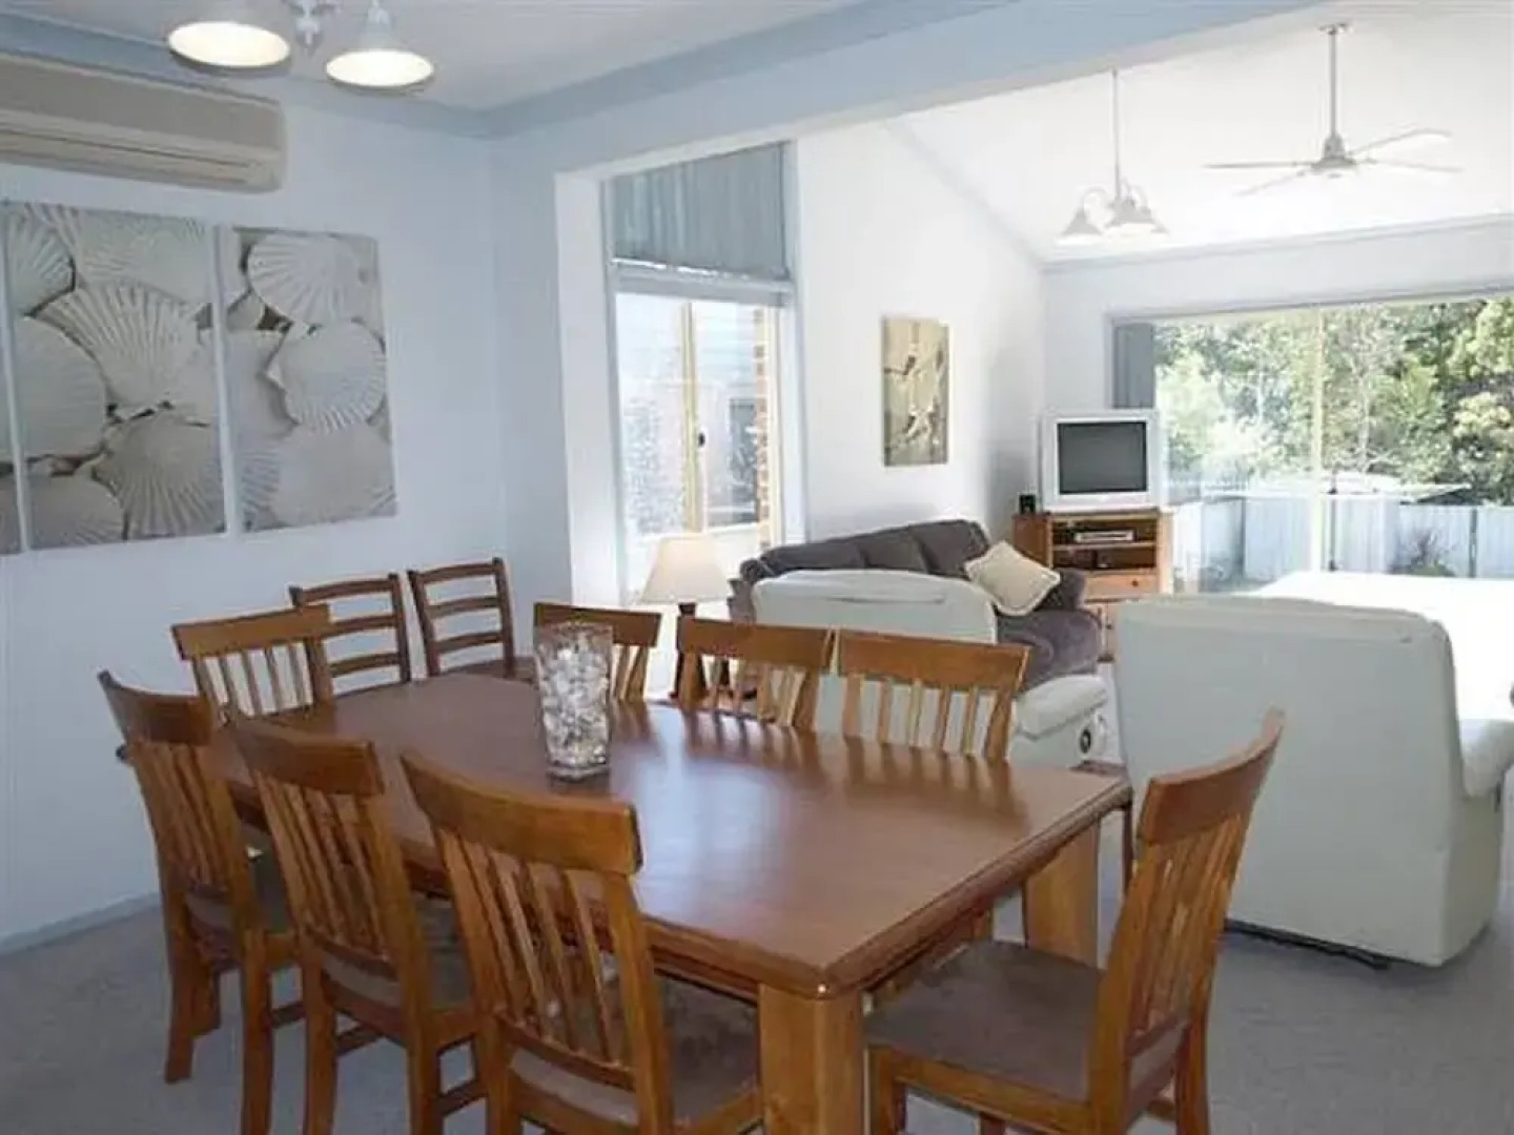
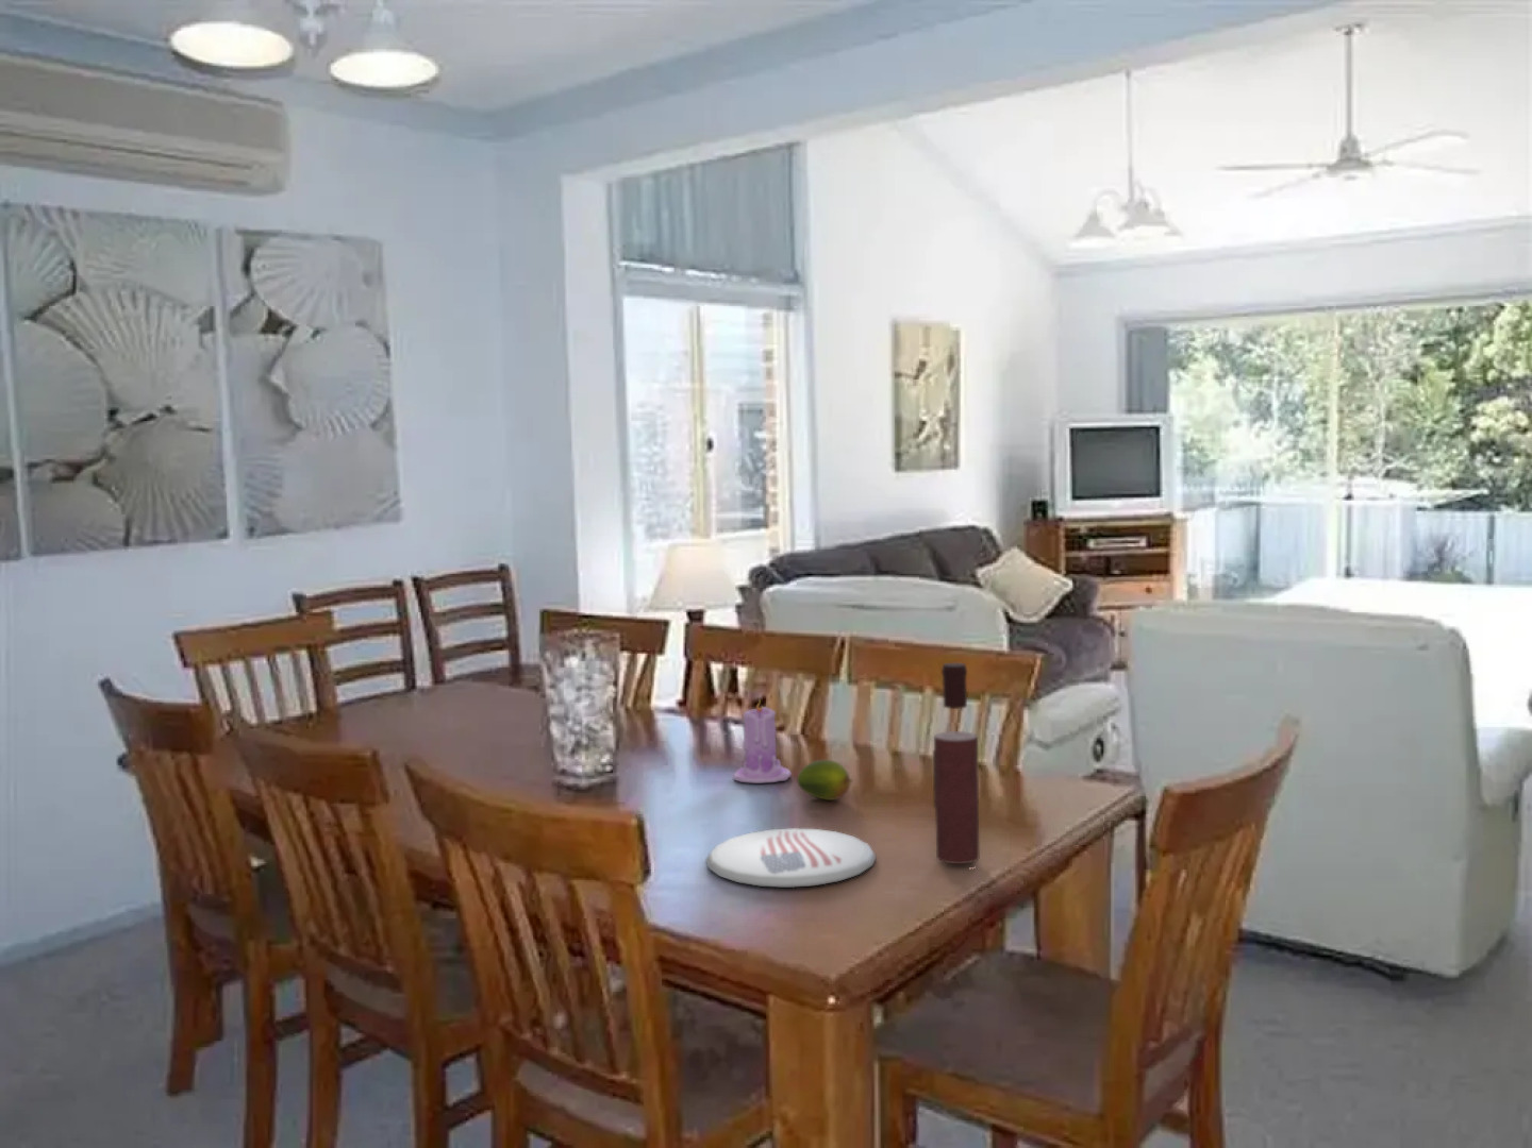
+ candle [732,697,793,785]
+ fruit [797,758,853,802]
+ plate [706,827,878,889]
+ wine bottle [932,662,980,866]
